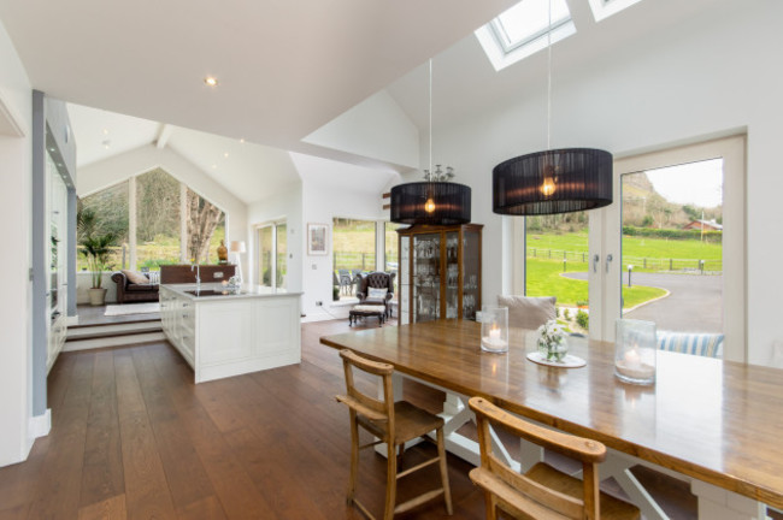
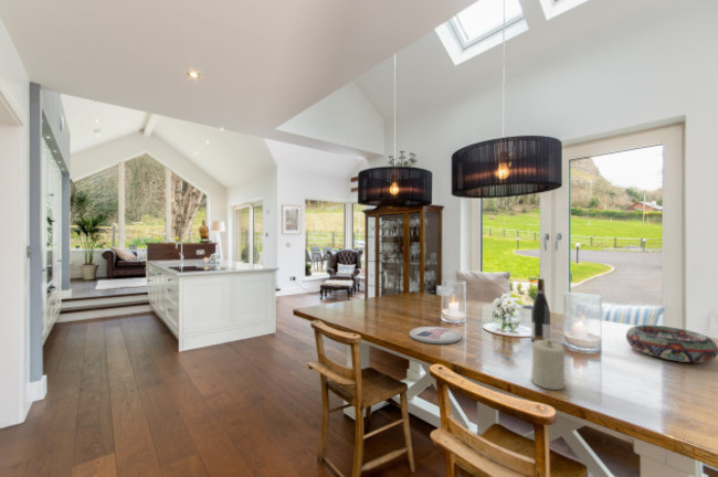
+ candle [530,339,566,391]
+ plate [408,326,462,346]
+ decorative bowl [625,324,718,363]
+ wine bottle [530,277,551,342]
